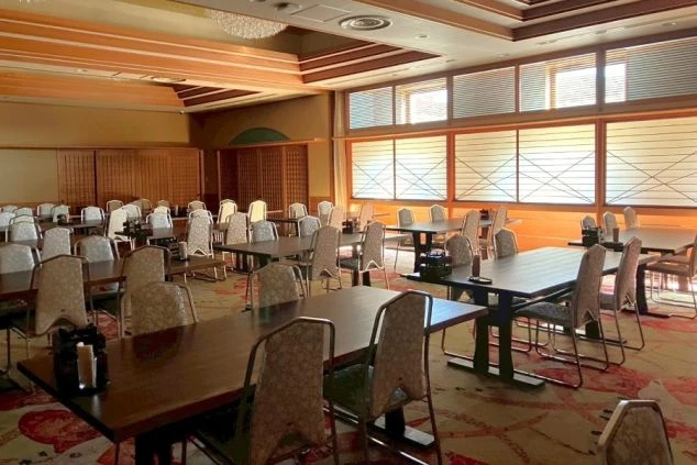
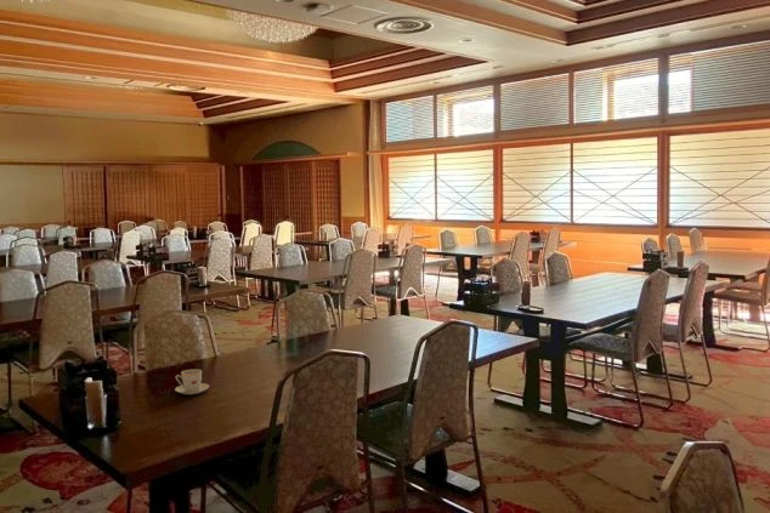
+ teacup [174,367,210,395]
